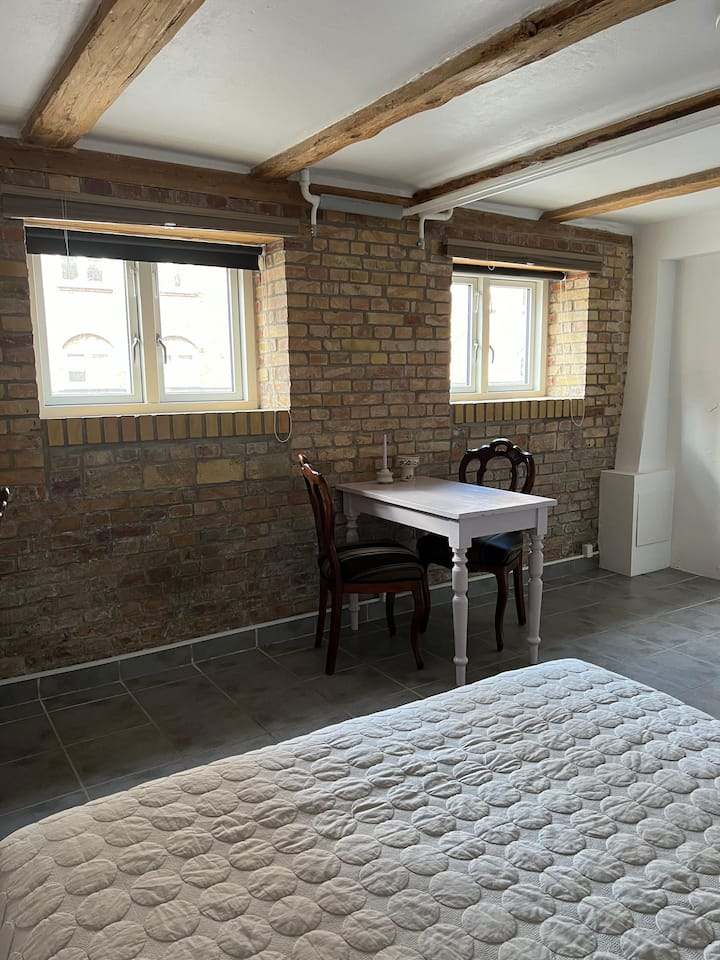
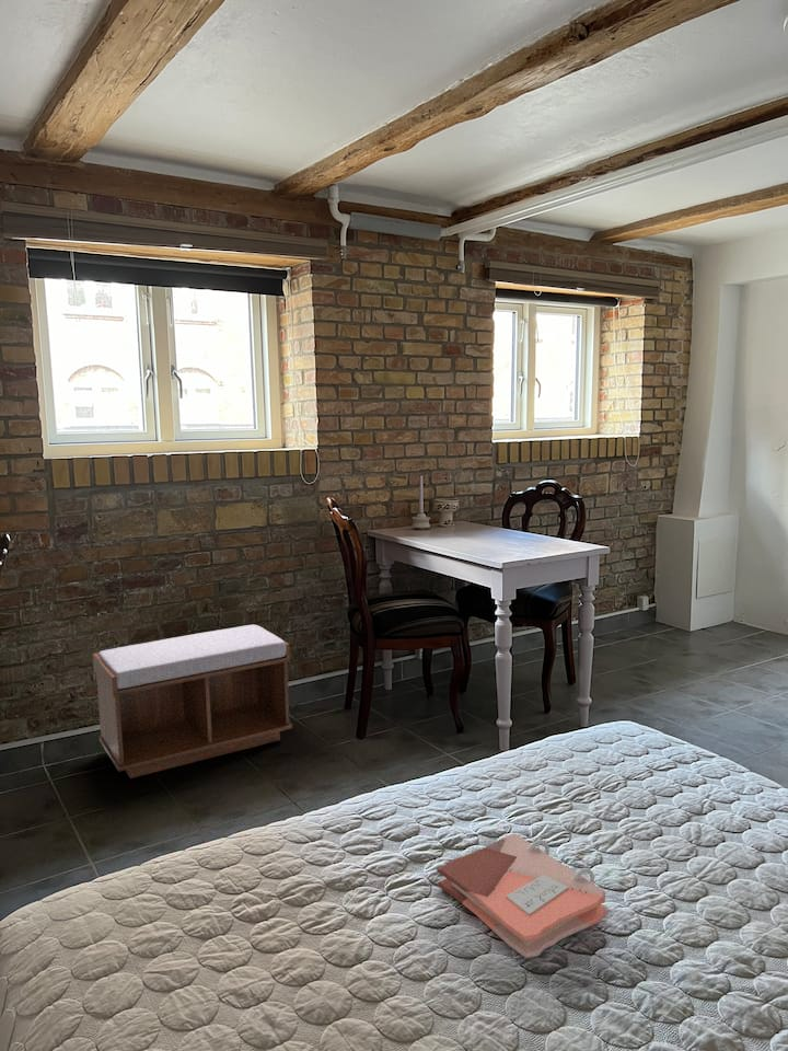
+ bench [92,624,293,779]
+ phonebook [436,832,606,959]
